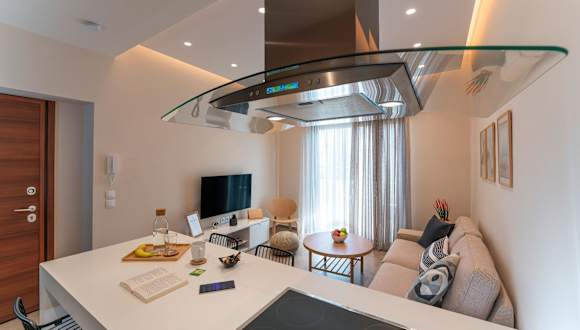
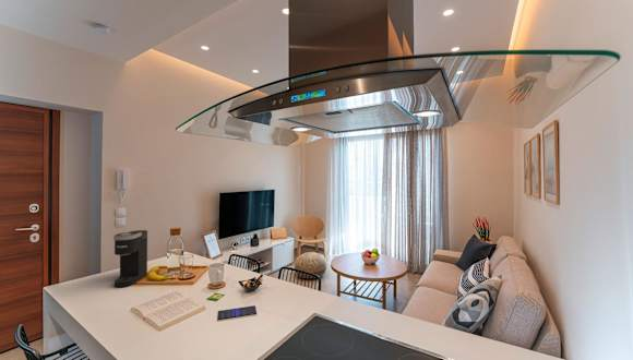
+ coffee maker [112,229,148,288]
